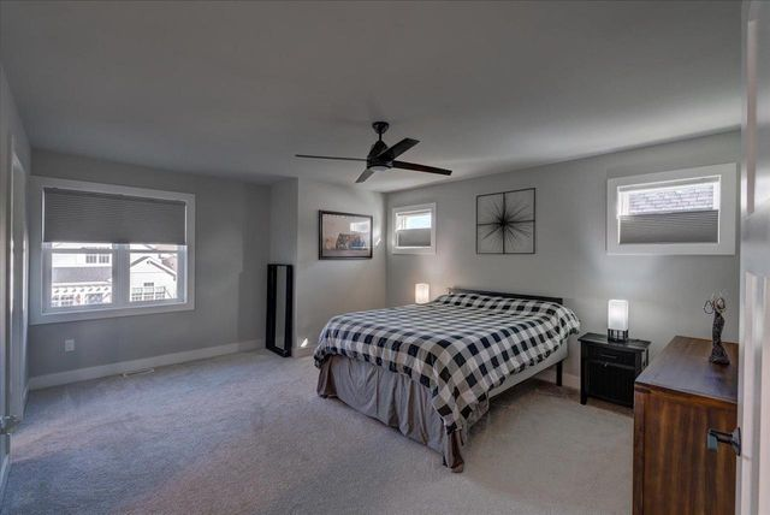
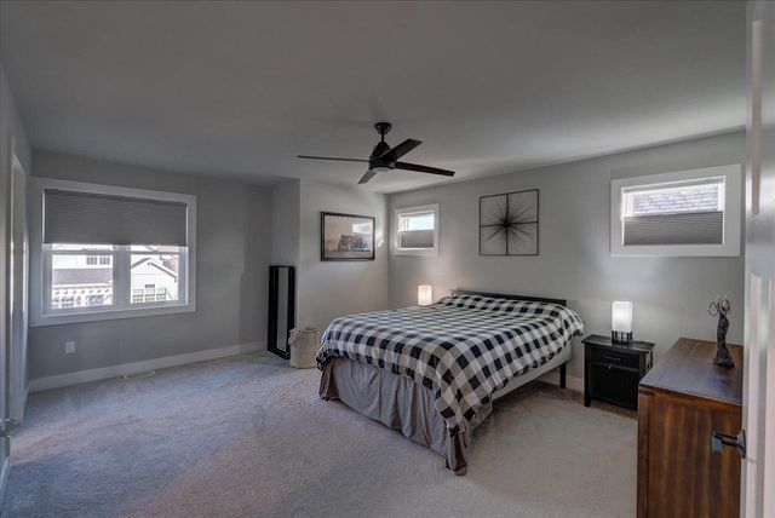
+ laundry hamper [287,324,321,369]
